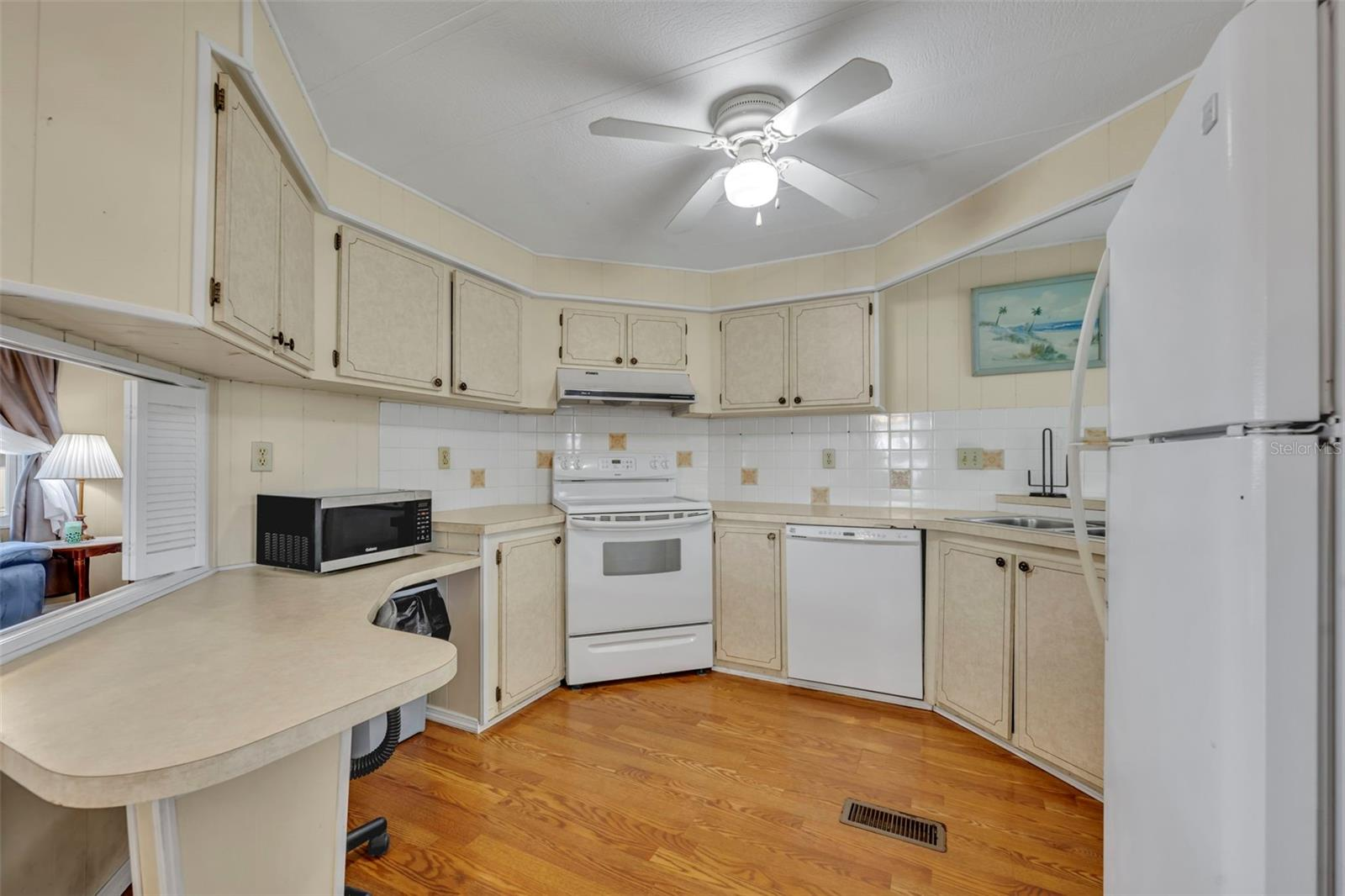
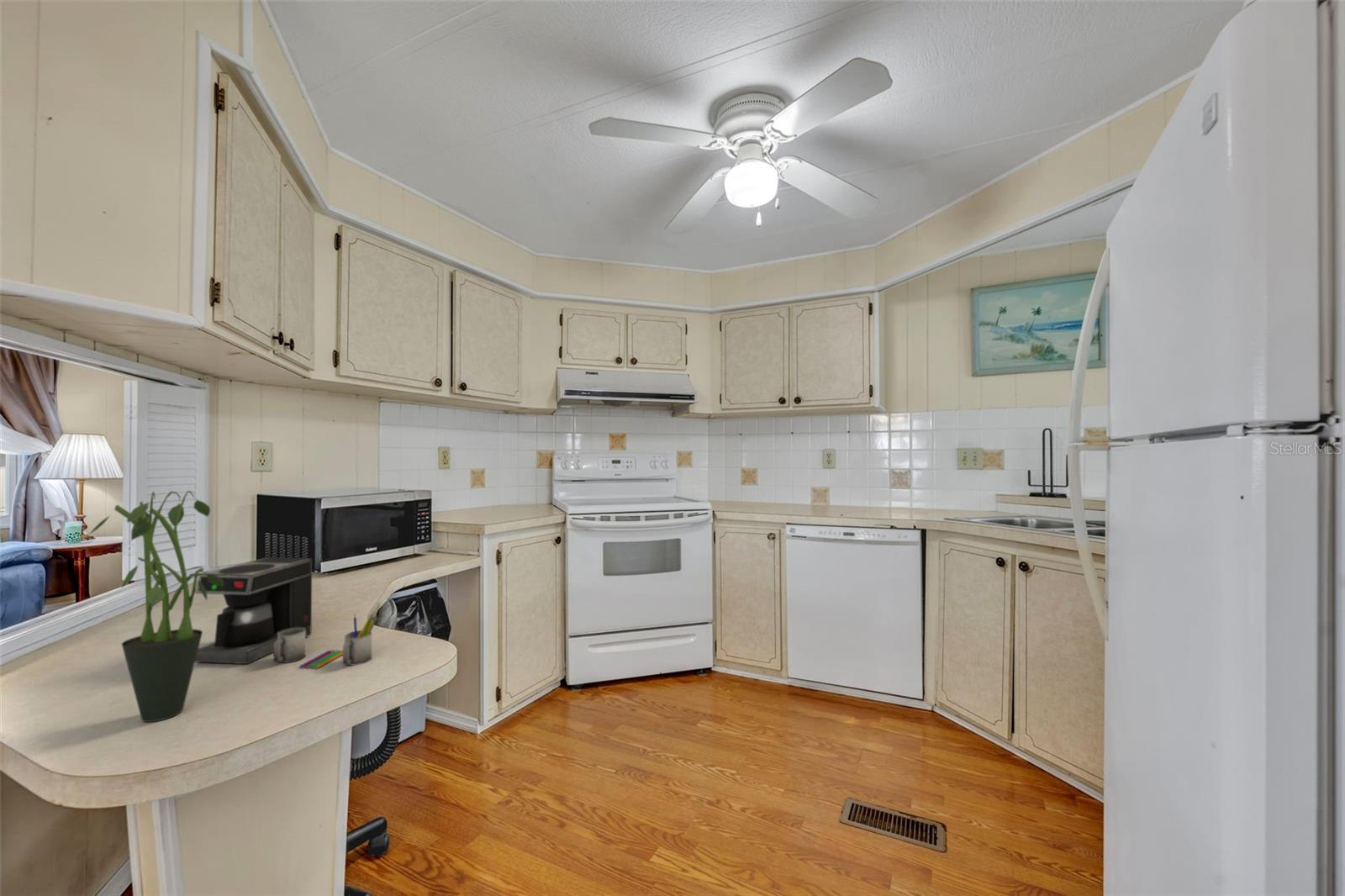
+ coffee maker [195,556,378,670]
+ potted plant [87,490,224,723]
